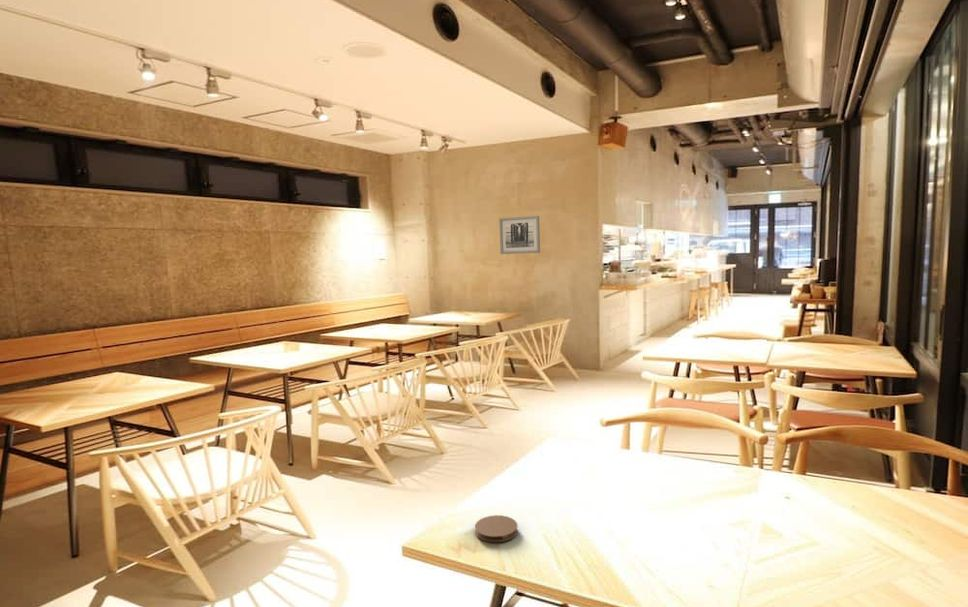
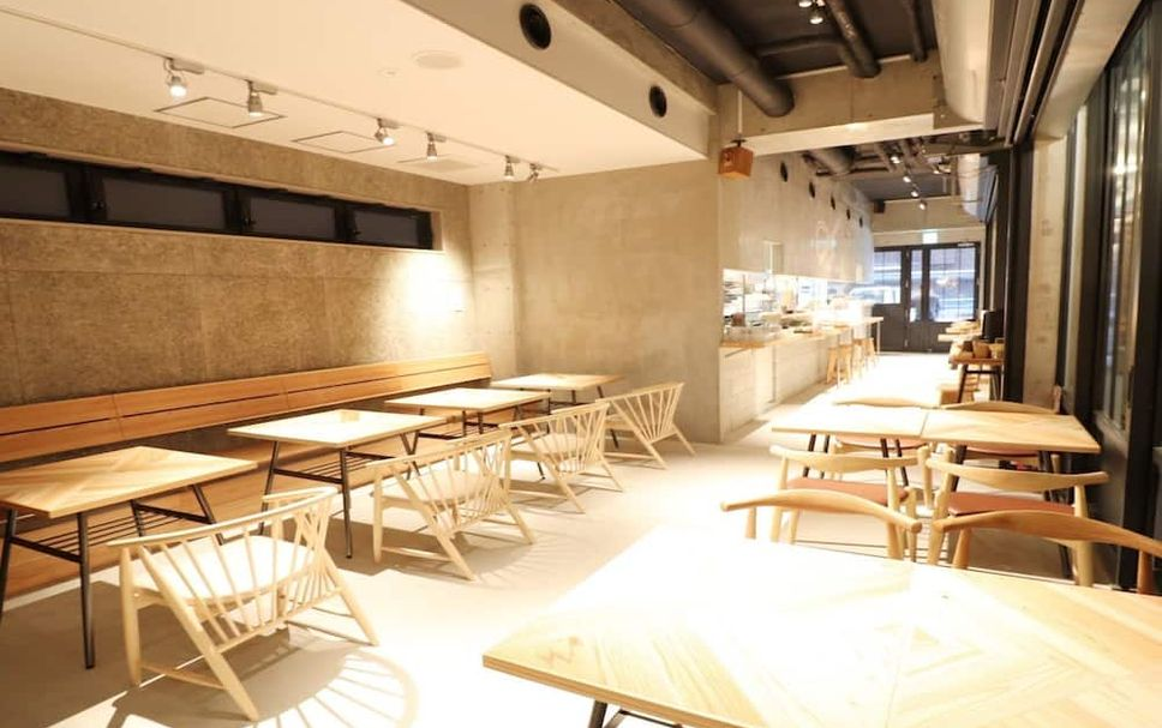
- wall art [498,215,541,255]
- coaster [474,514,519,543]
